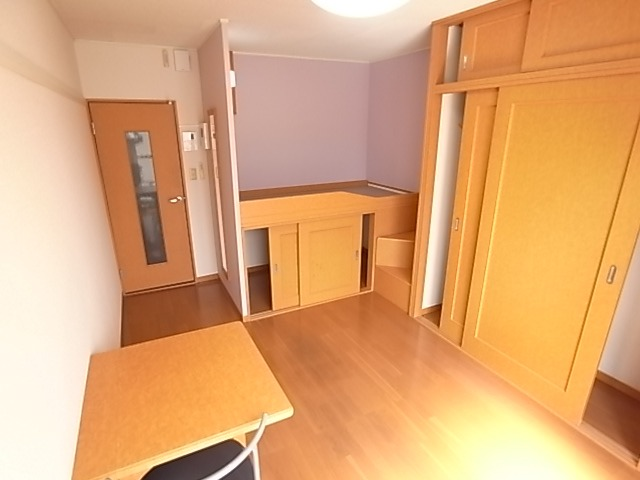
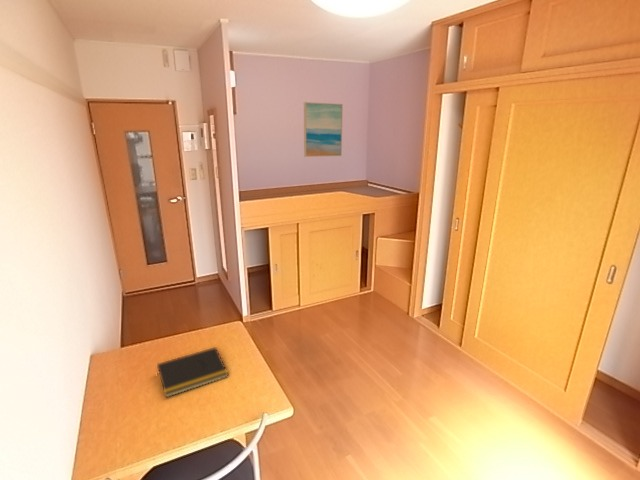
+ wall art [303,101,344,158]
+ notepad [156,346,230,398]
